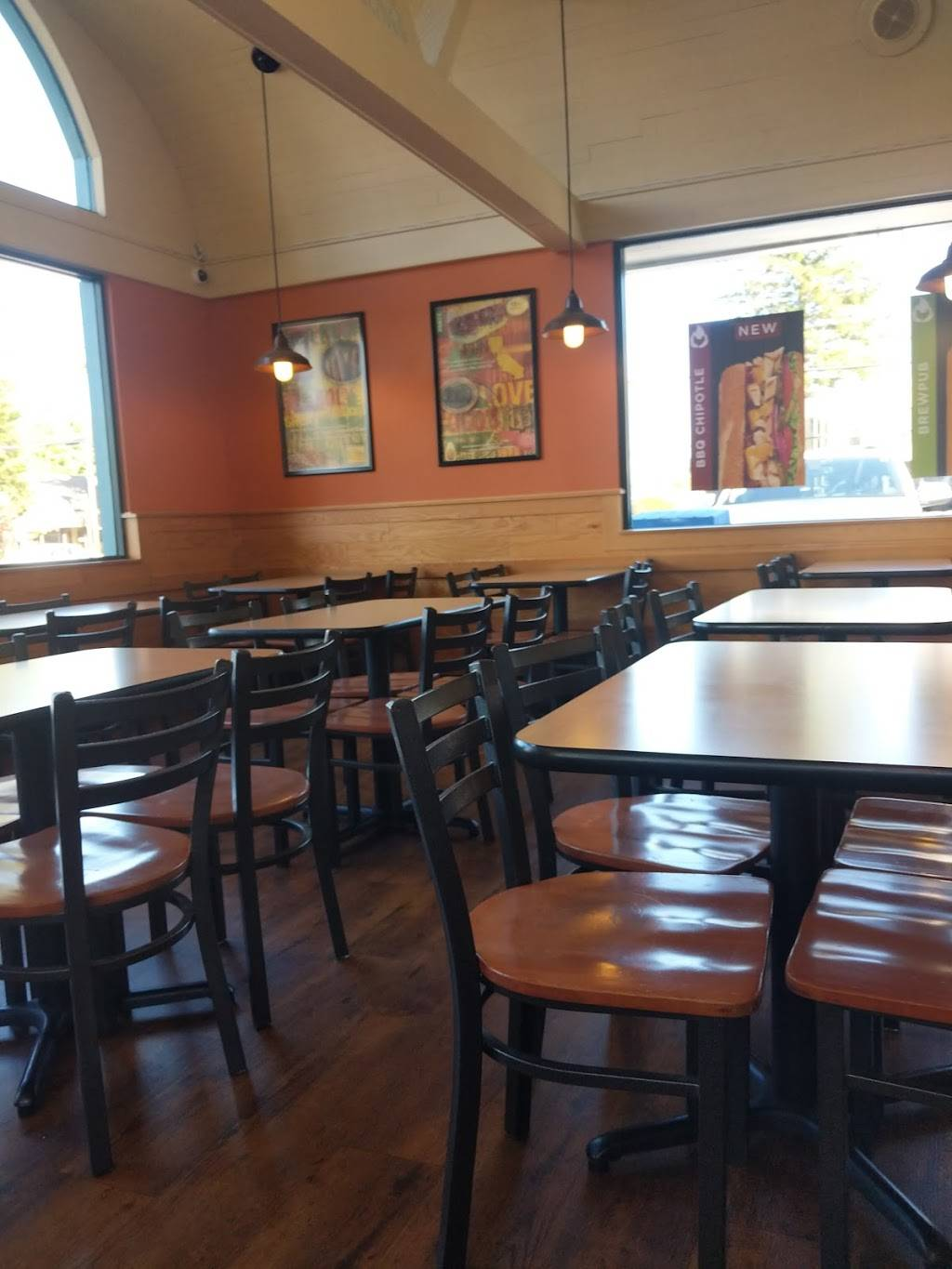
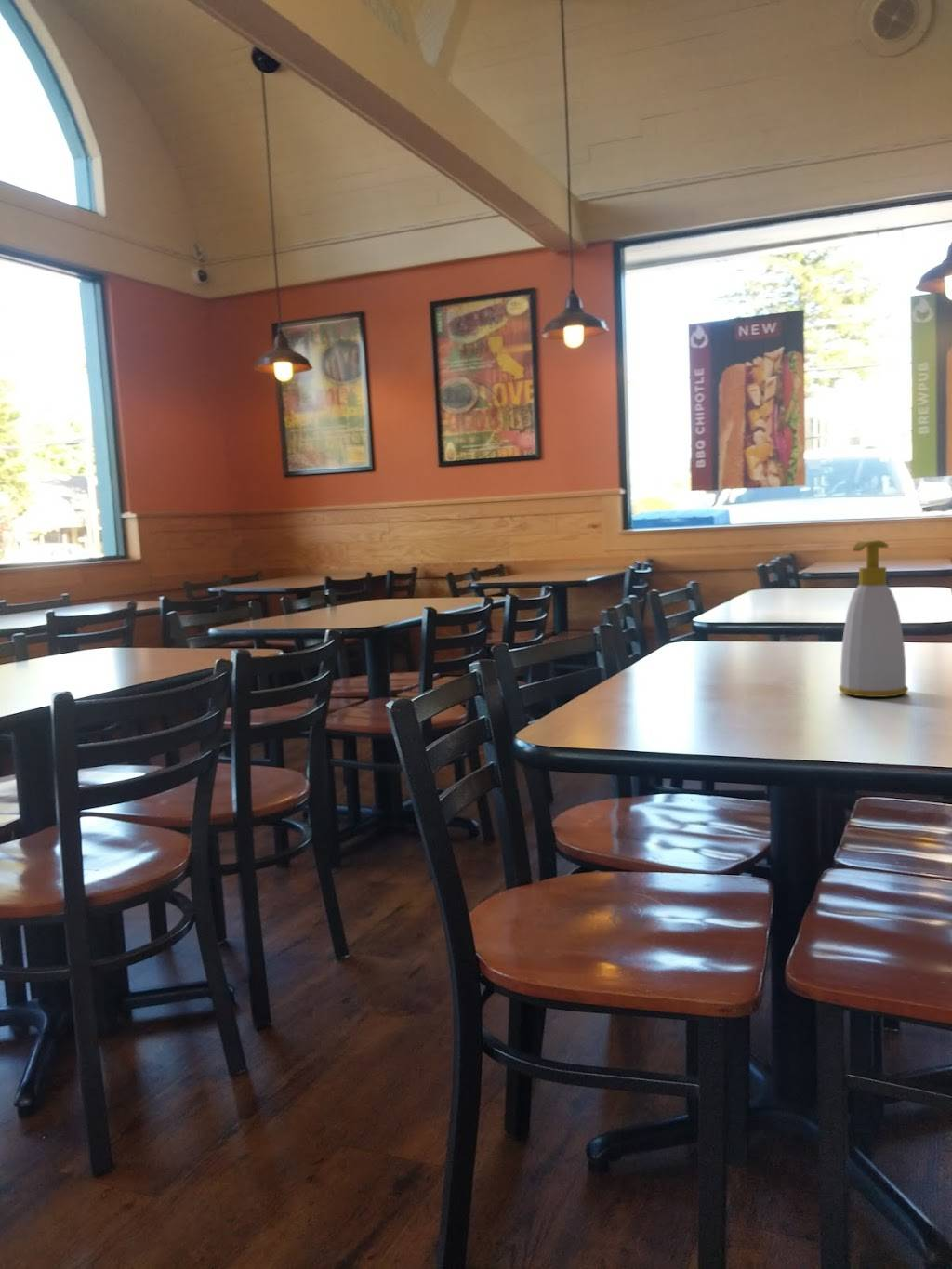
+ soap bottle [838,539,909,698]
